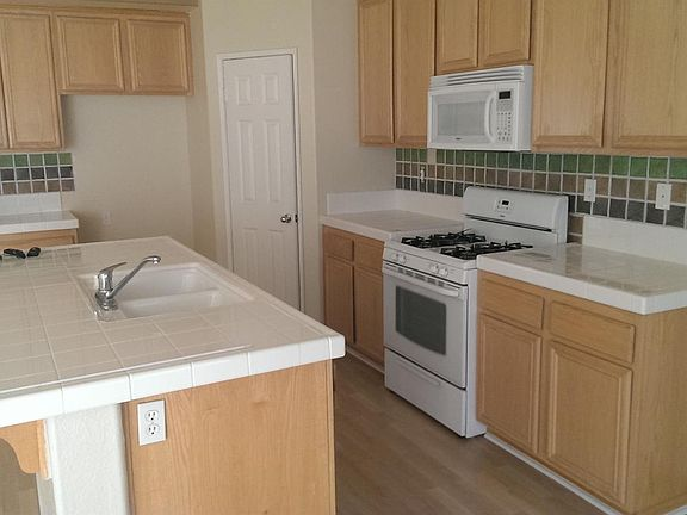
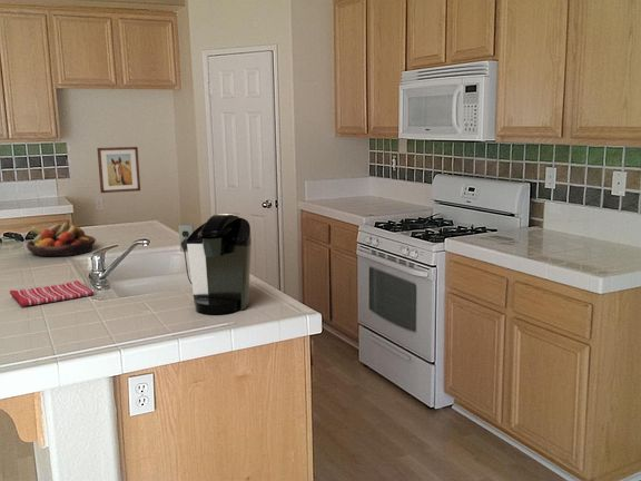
+ dish towel [9,279,95,307]
+ coffee maker [178,213,253,315]
+ fruit bowl [26,222,97,257]
+ wall art [96,146,141,194]
